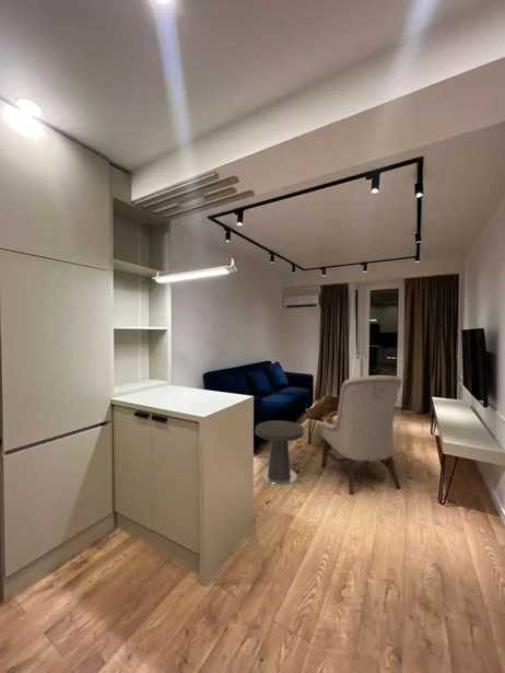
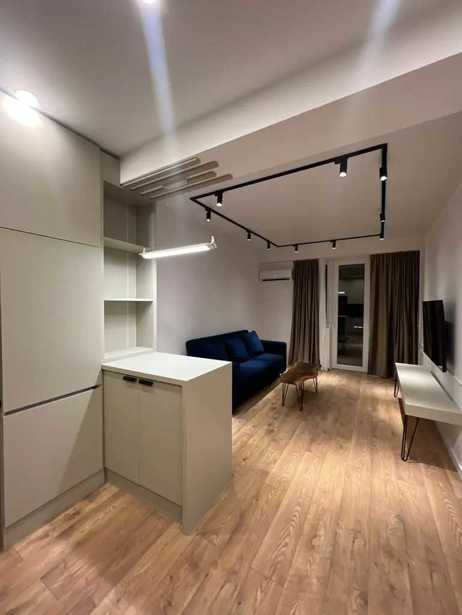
- chair [319,374,403,496]
- side table [255,419,305,486]
